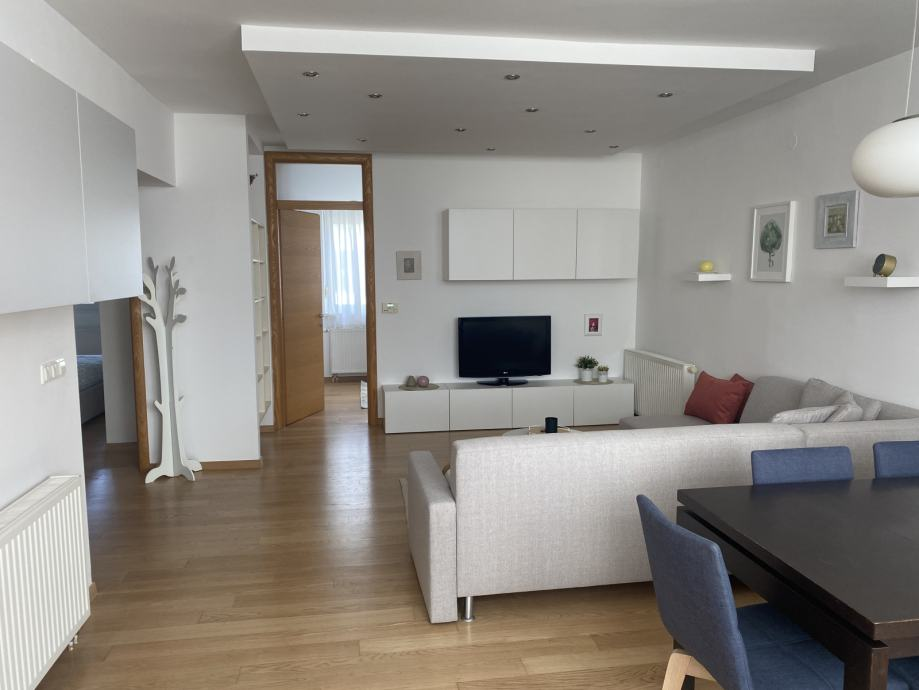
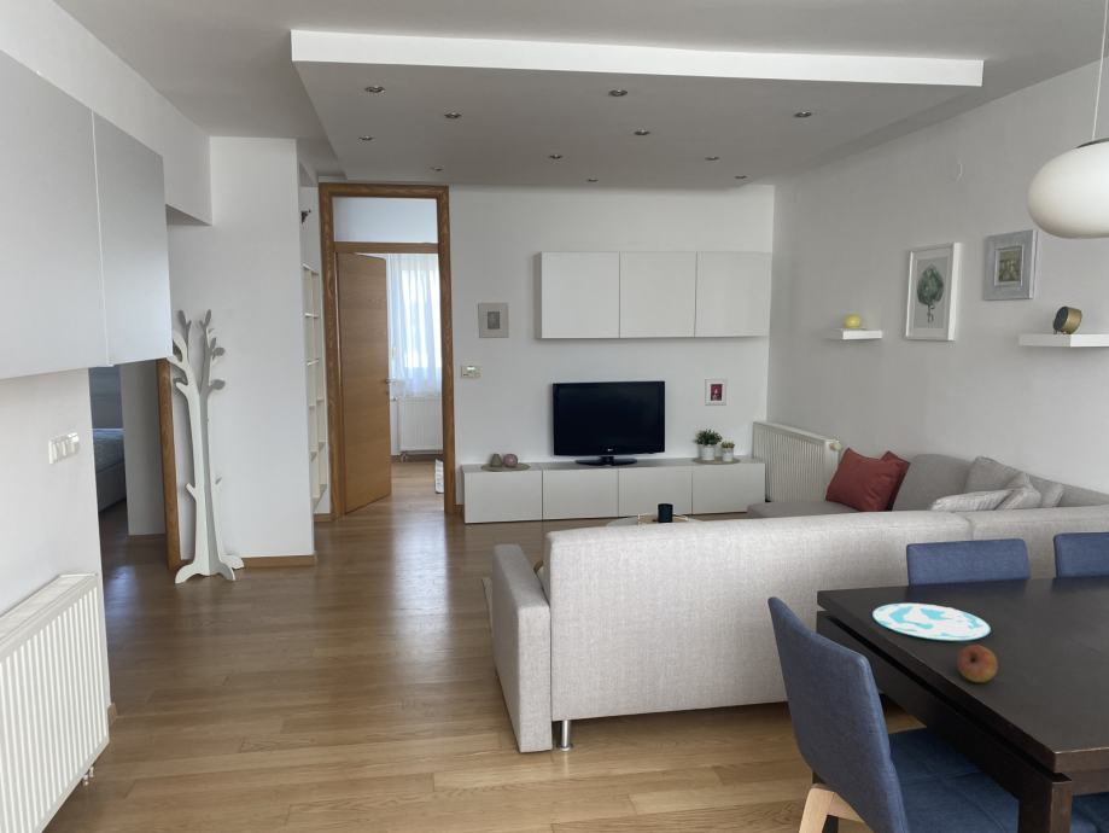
+ plate [871,602,992,641]
+ fruit [956,643,999,683]
